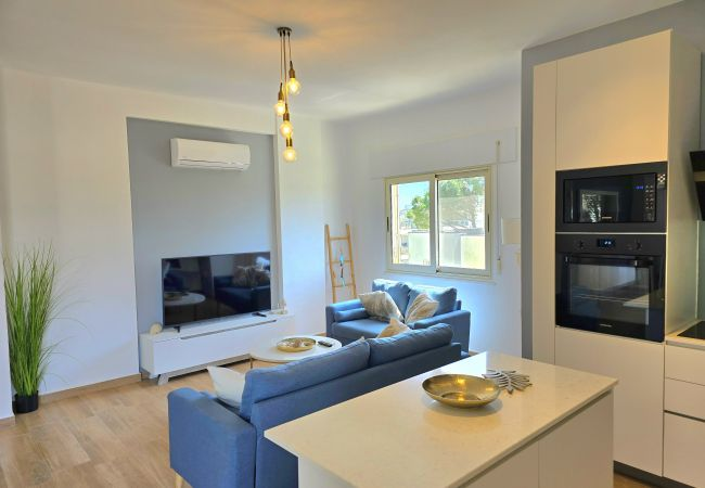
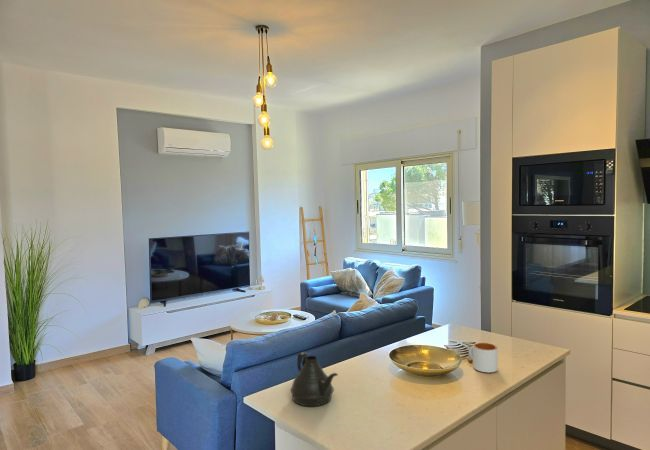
+ mug [468,342,499,374]
+ teapot [290,351,339,408]
